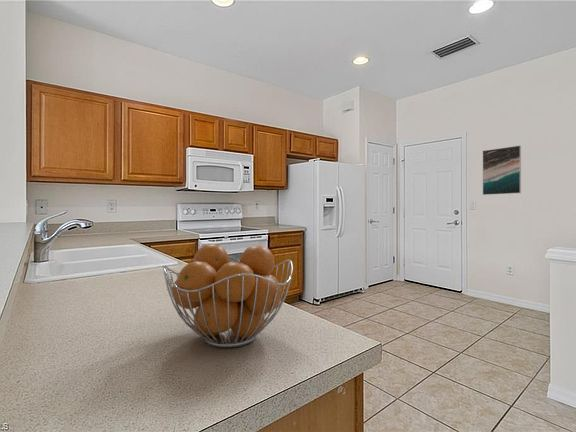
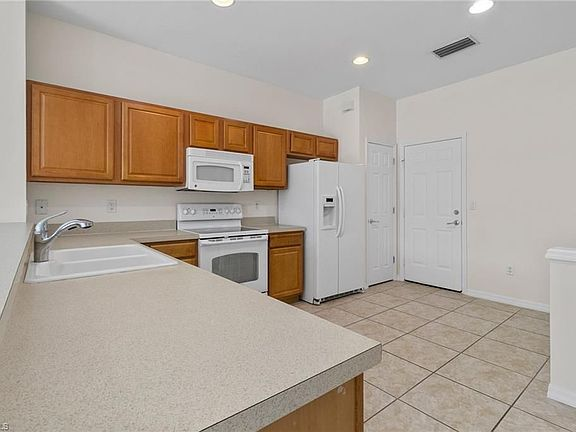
- fruit basket [162,243,294,348]
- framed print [482,145,522,196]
